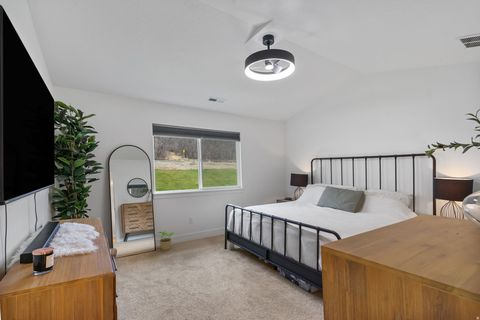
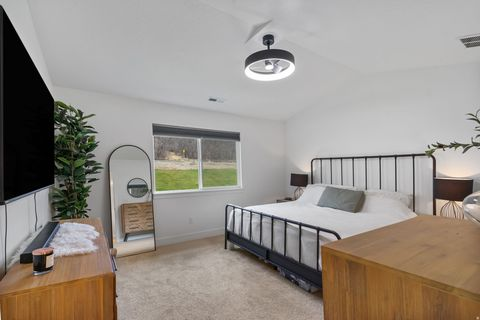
- potted plant [157,229,175,251]
